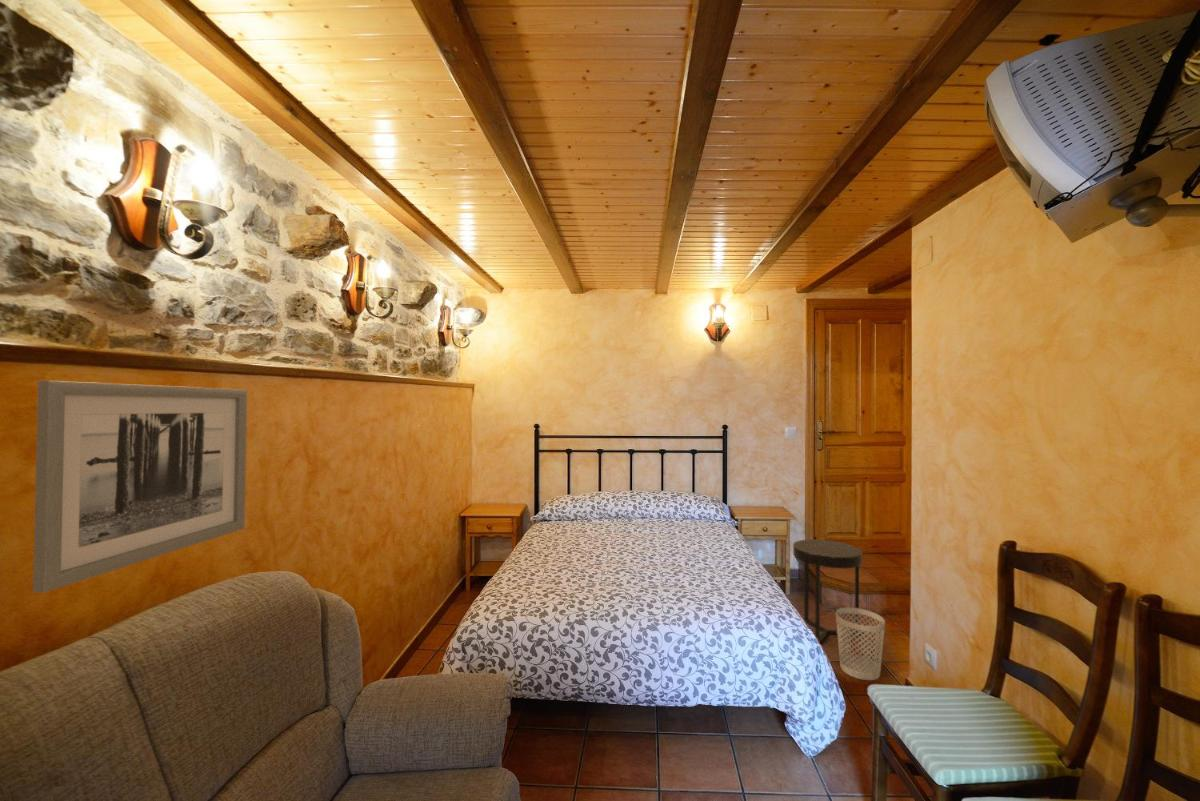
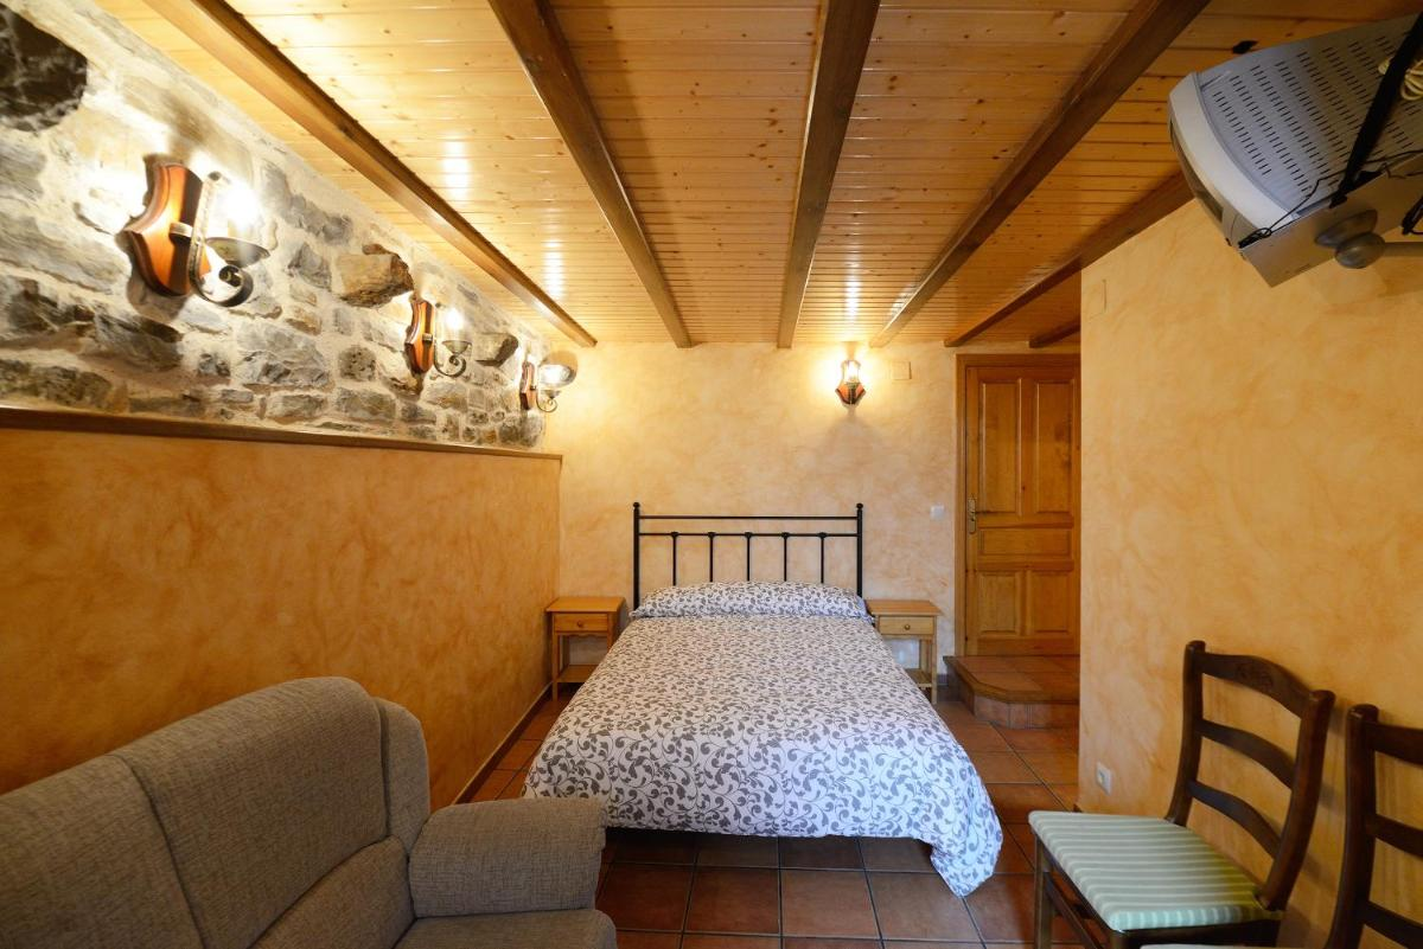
- wastebasket [835,607,886,681]
- wall art [32,380,248,594]
- side table [792,538,863,643]
